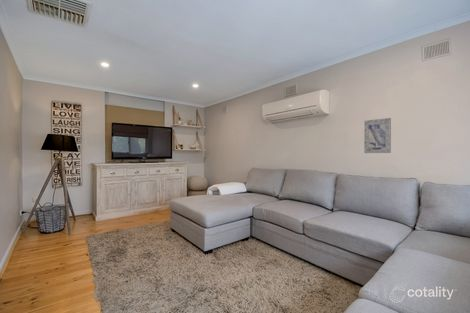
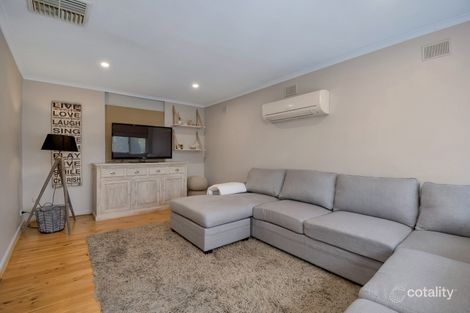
- wall art [363,117,392,154]
